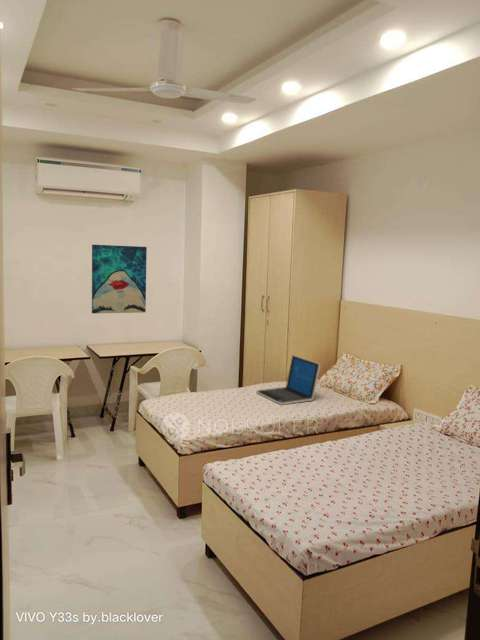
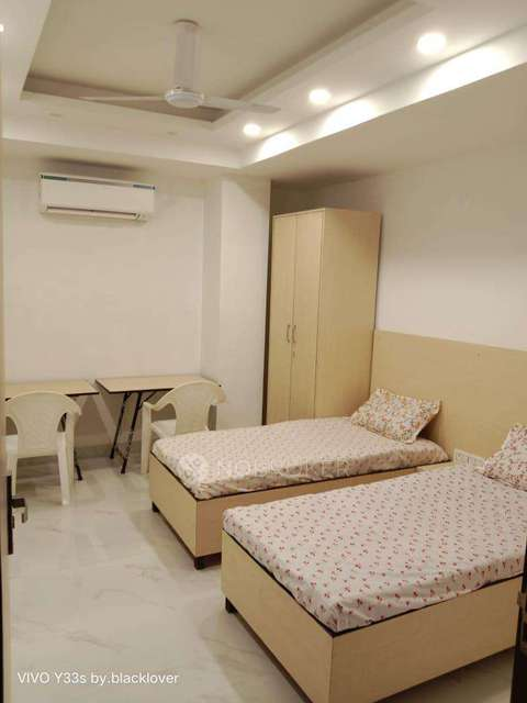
- wall art [91,244,148,314]
- laptop [256,354,322,406]
